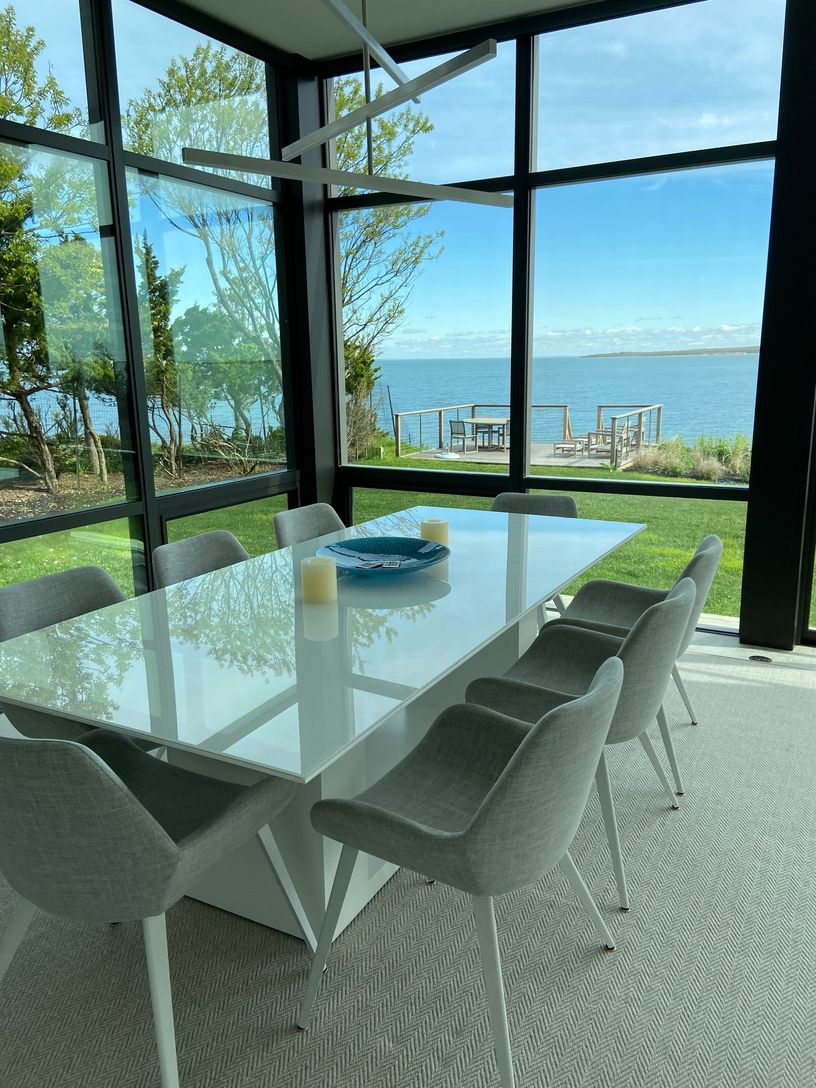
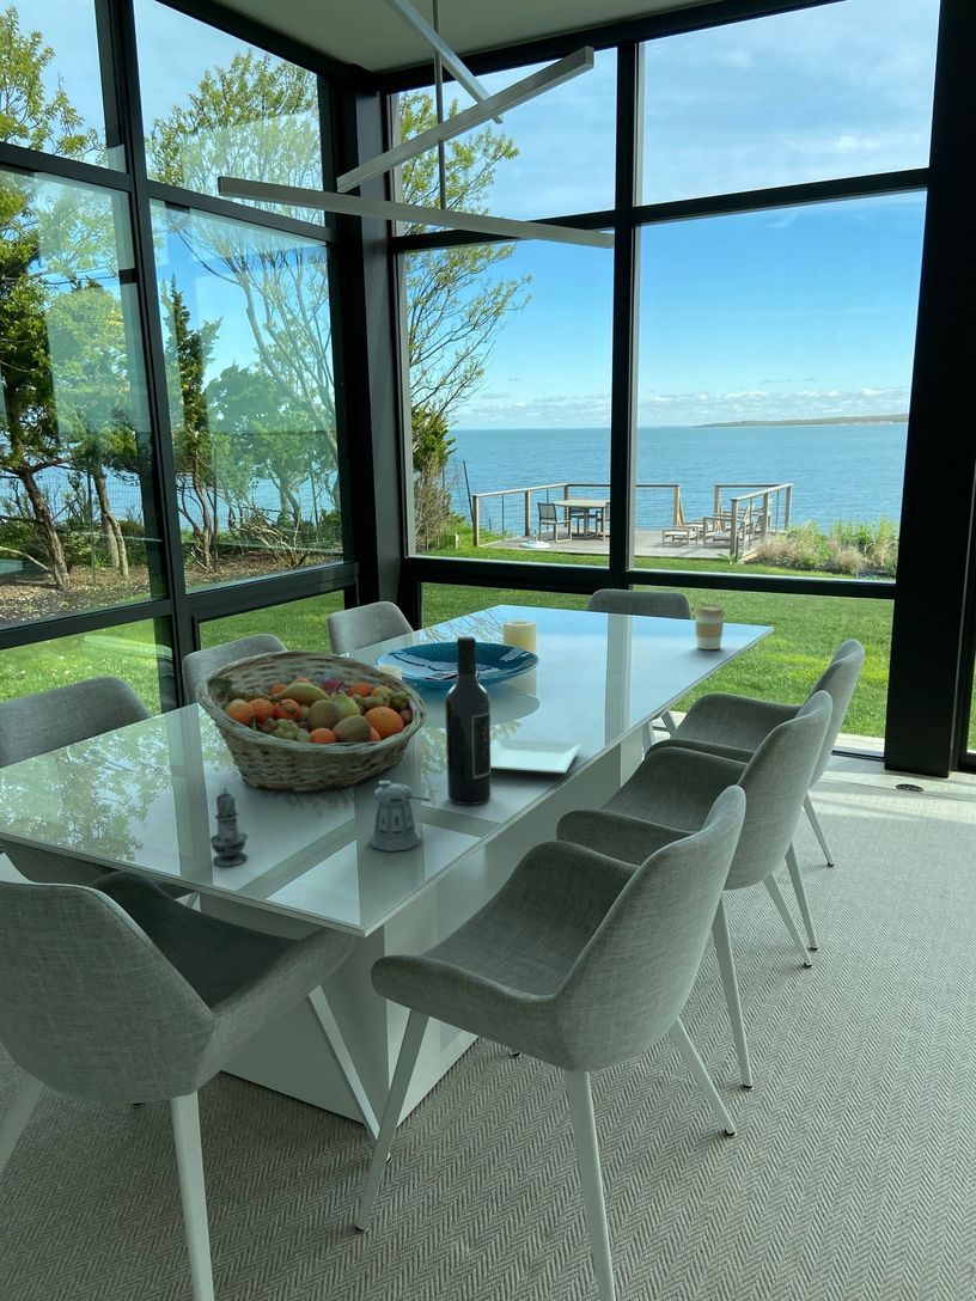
+ pepper shaker [368,780,432,853]
+ wine bottle [444,635,493,806]
+ coffee cup [693,603,727,650]
+ salt shaker [208,787,249,868]
+ fruit basket [194,649,427,794]
+ plate [490,738,581,777]
